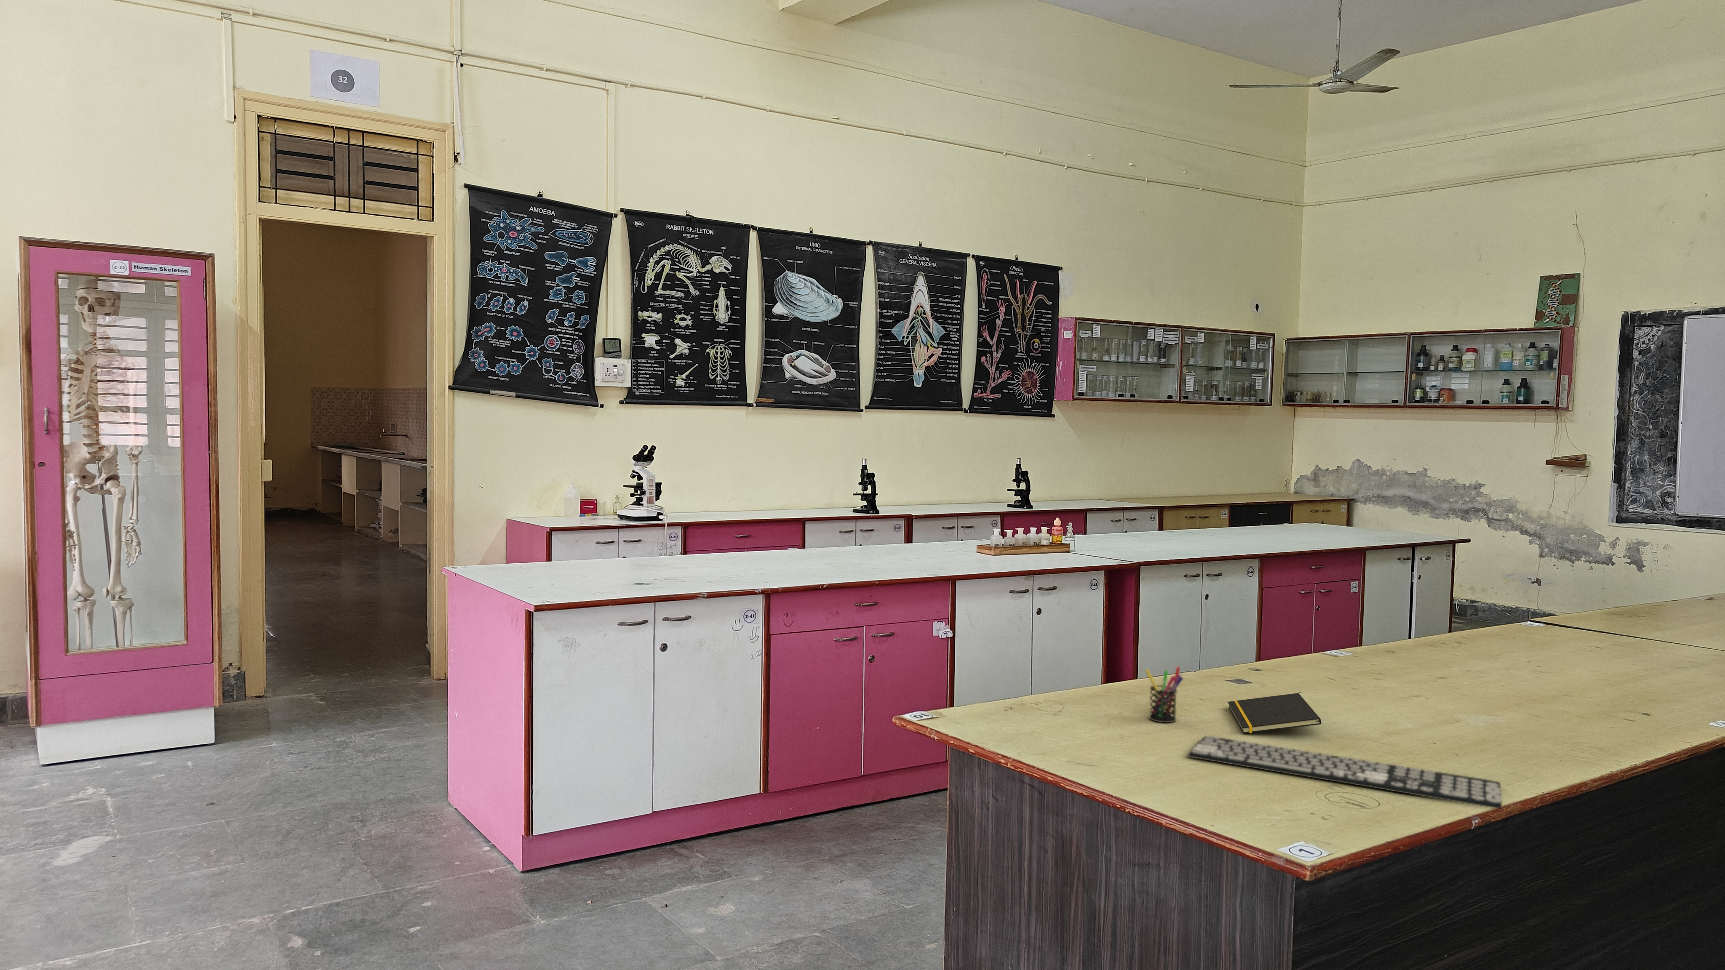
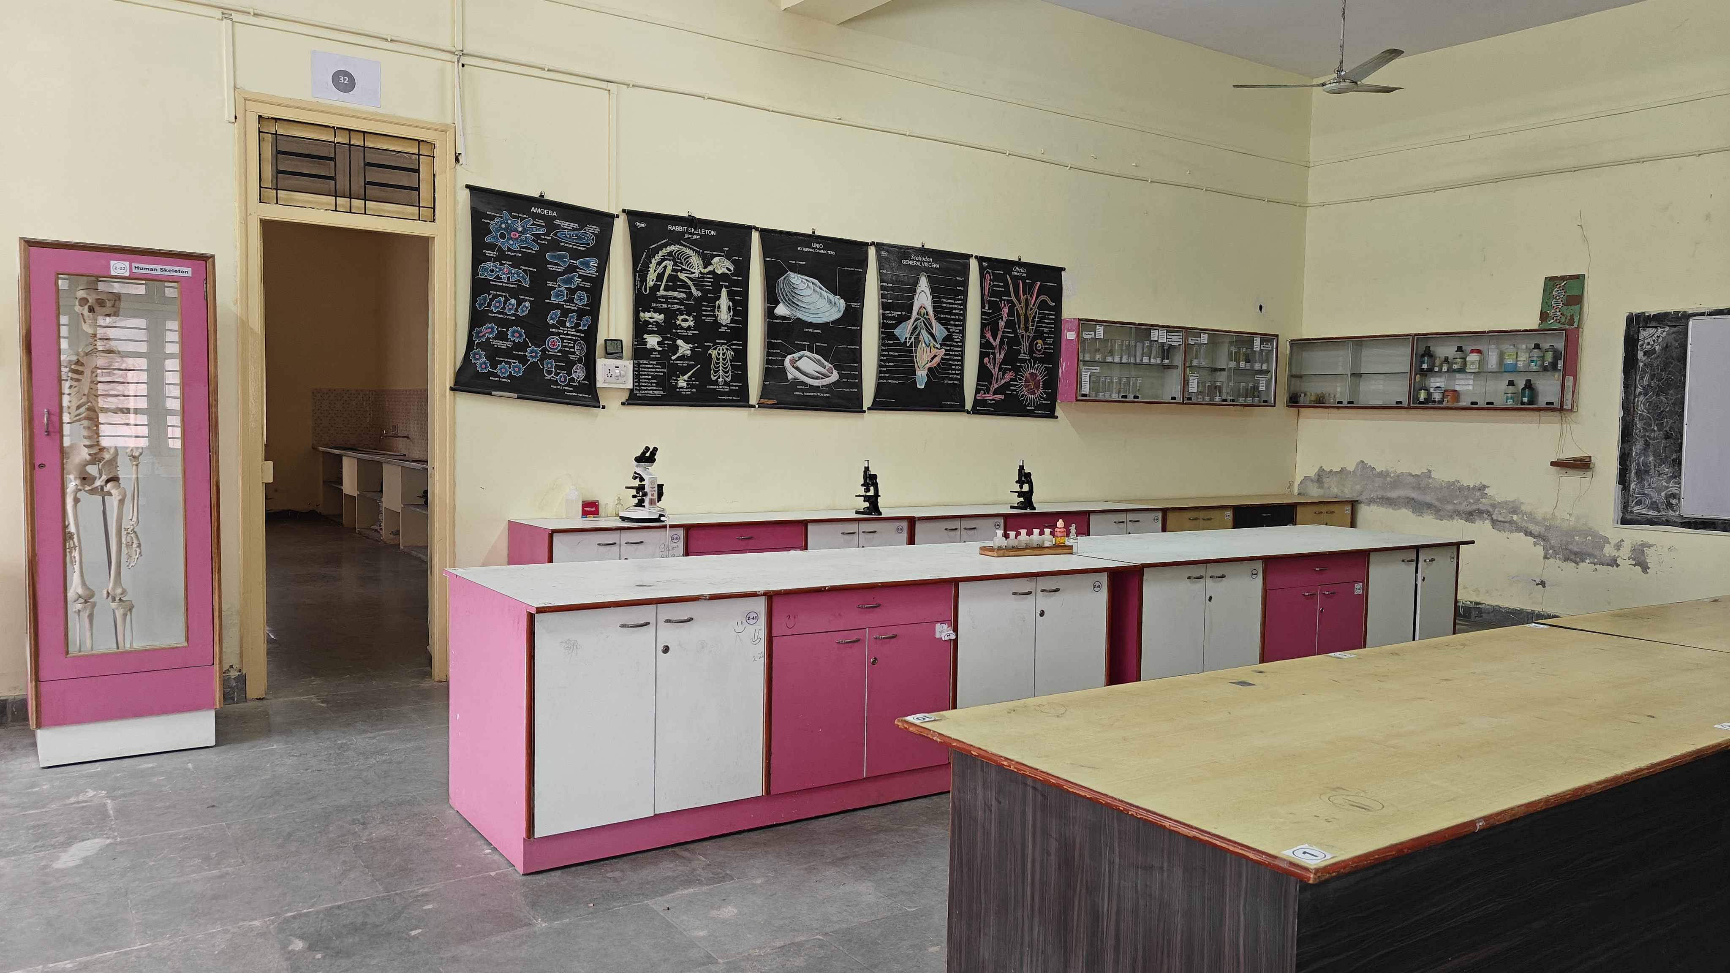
- notepad [1227,693,1321,734]
- keyboard [1187,735,1502,809]
- pen holder [1144,667,1184,722]
